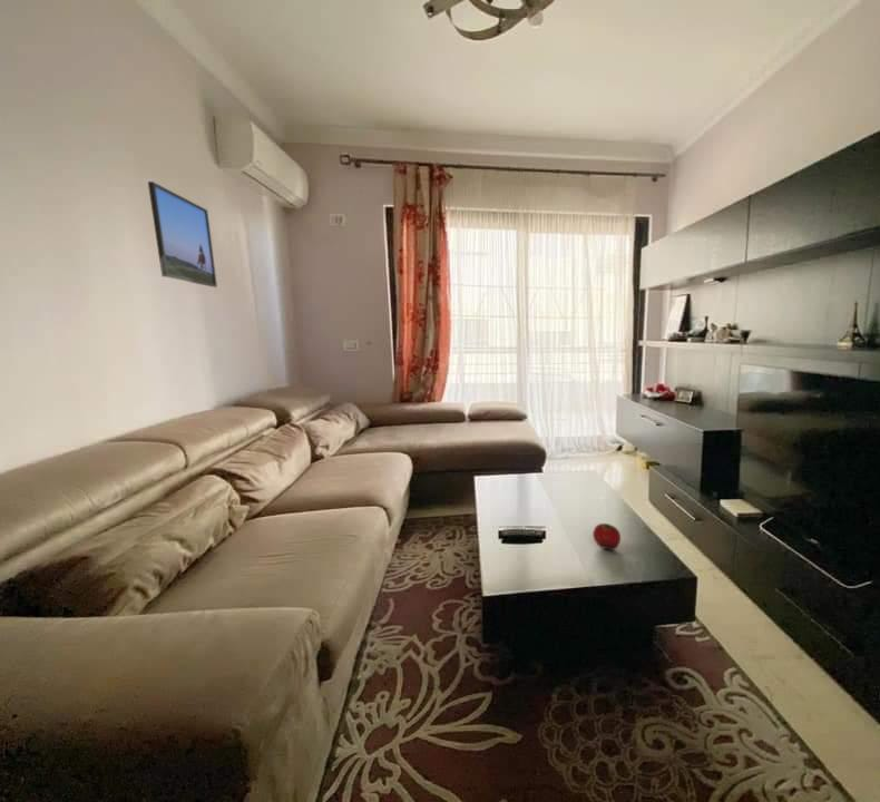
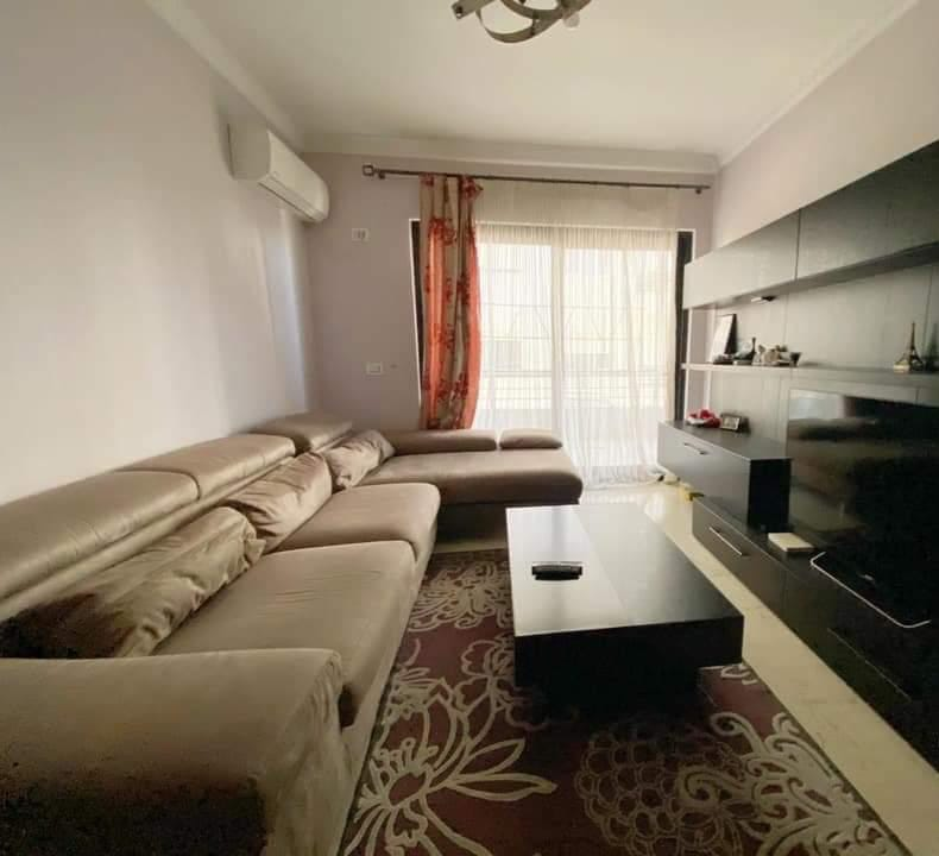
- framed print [147,180,218,288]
- fruit [591,522,622,551]
